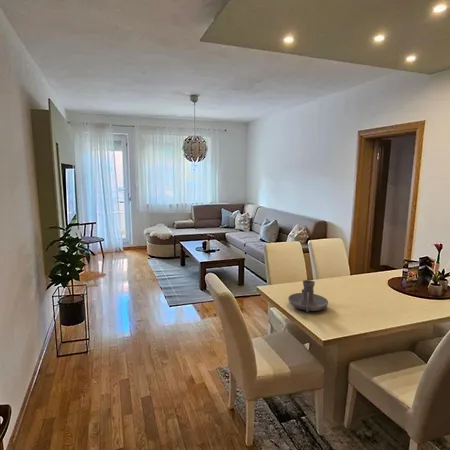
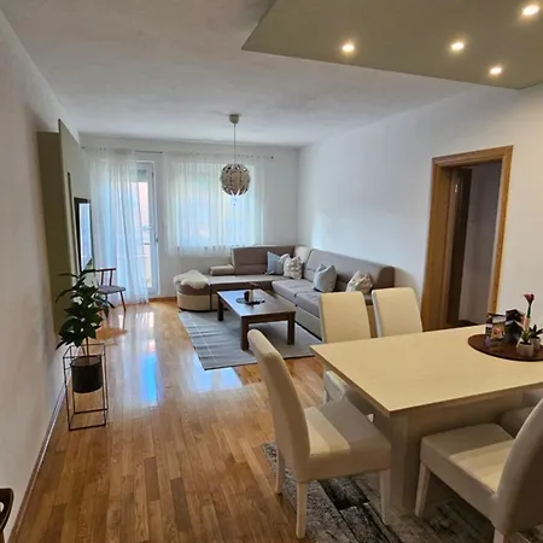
- candle holder [287,279,329,313]
